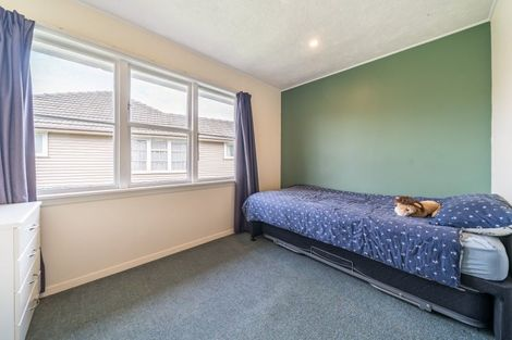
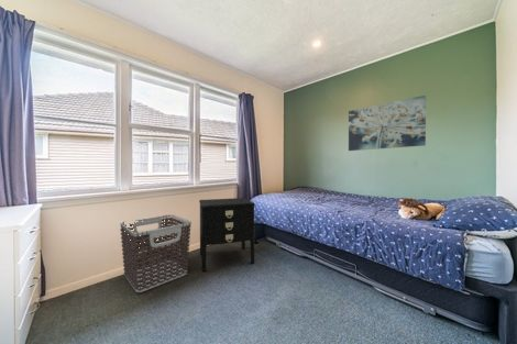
+ wall art [348,95,427,152]
+ nightstand [198,197,256,273]
+ clothes hamper [119,213,193,293]
